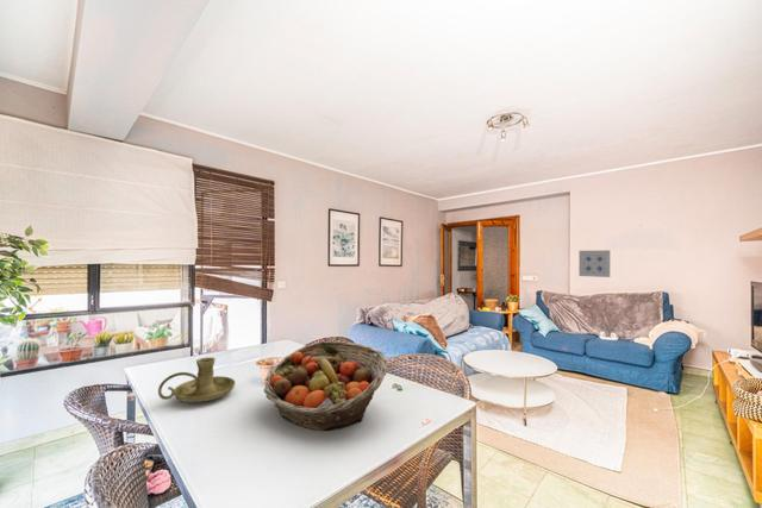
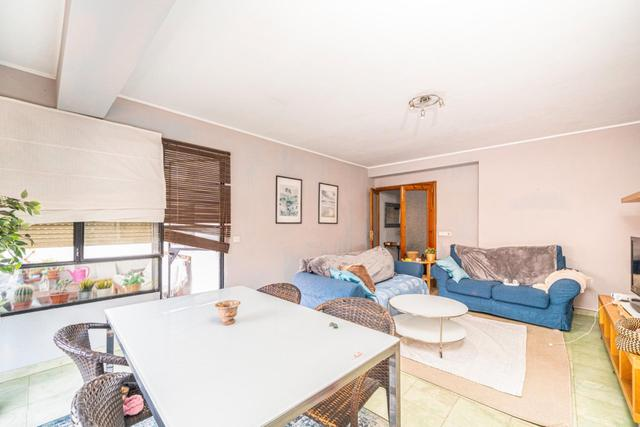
- wall art [577,249,611,278]
- fruit basket [263,340,389,432]
- candle holder [157,356,236,403]
